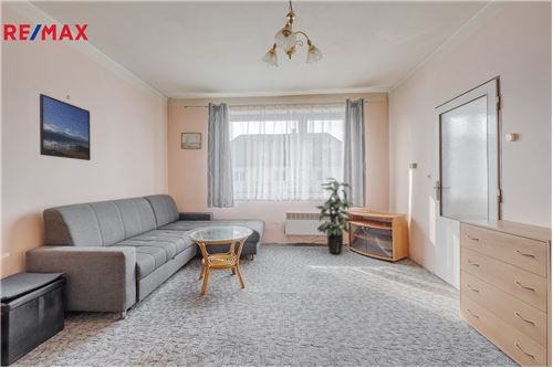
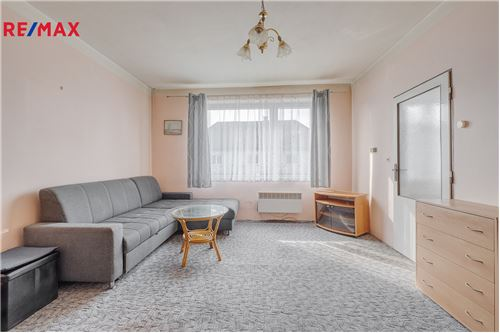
- indoor plant [315,177,355,255]
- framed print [39,93,92,161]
